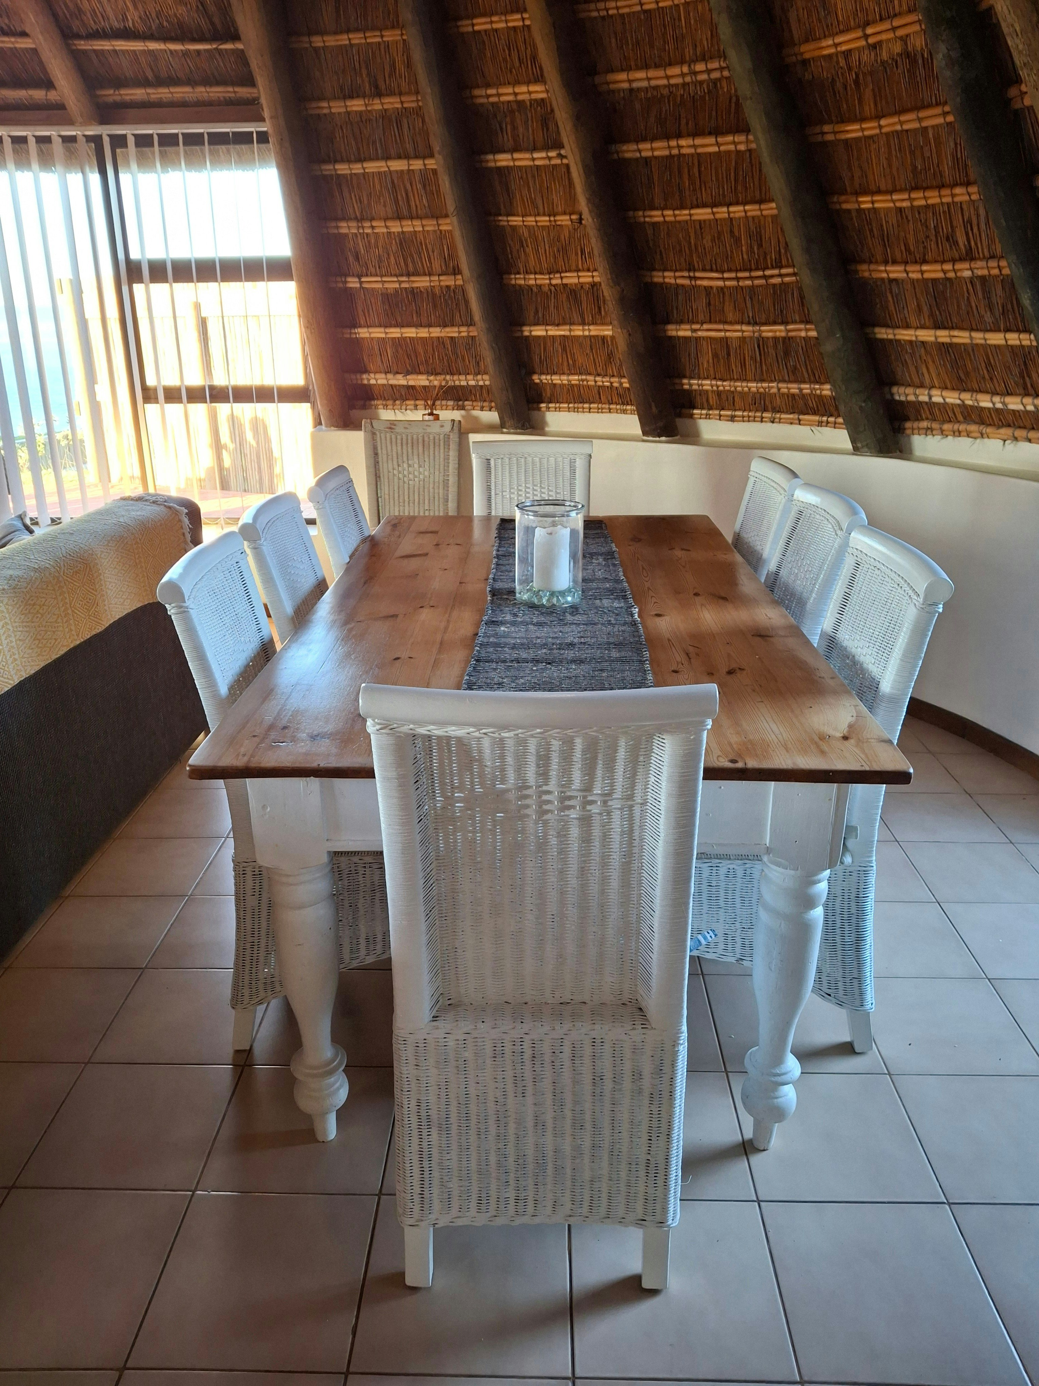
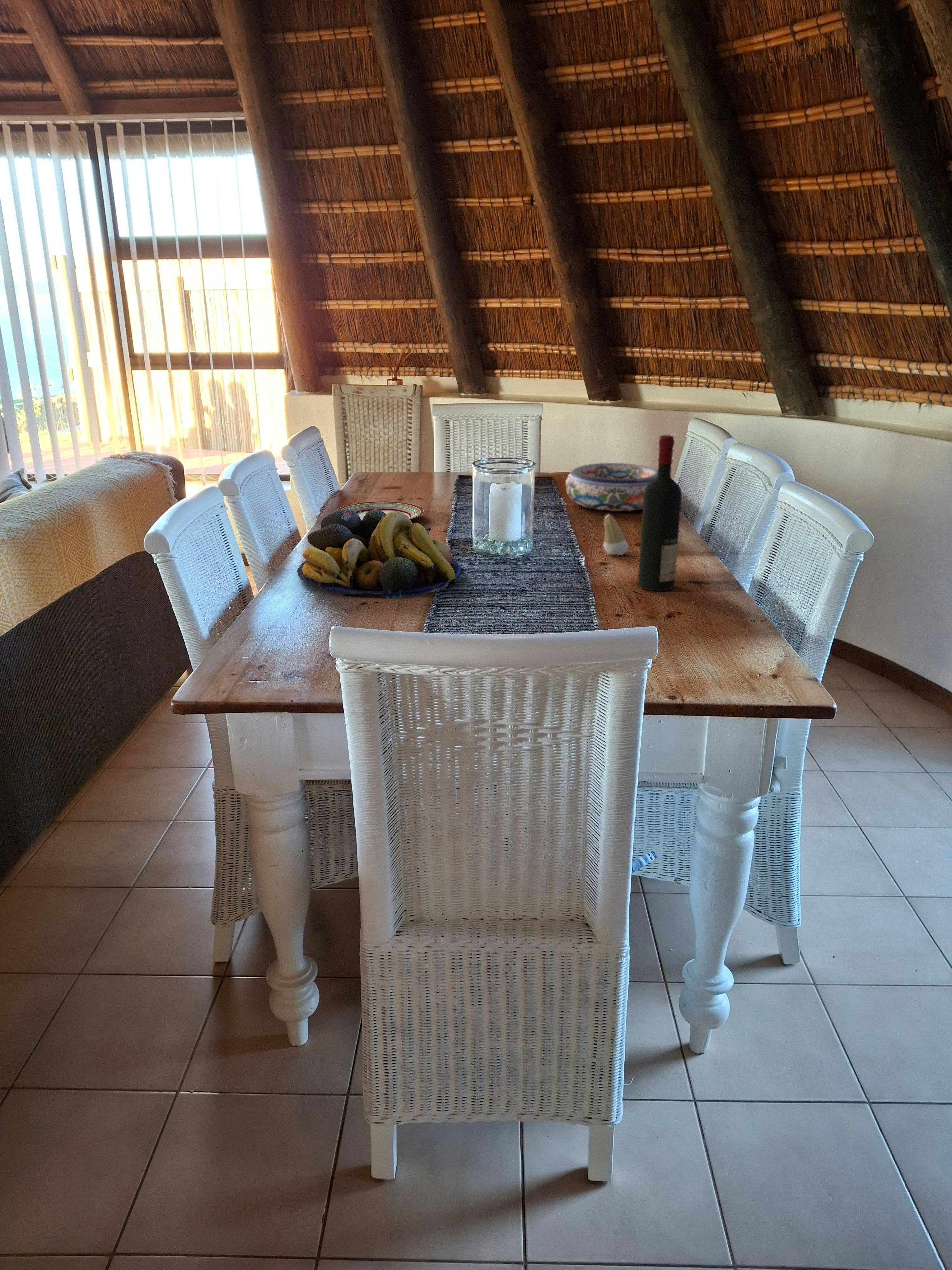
+ plate [335,501,424,520]
+ fruit bowl [297,509,461,599]
+ tooth [603,514,628,556]
+ bowl [565,463,658,511]
+ alcohol [637,435,682,591]
